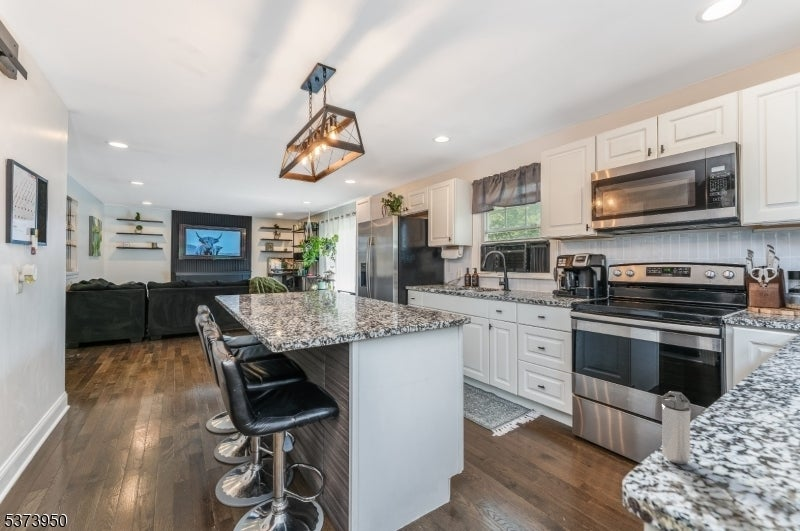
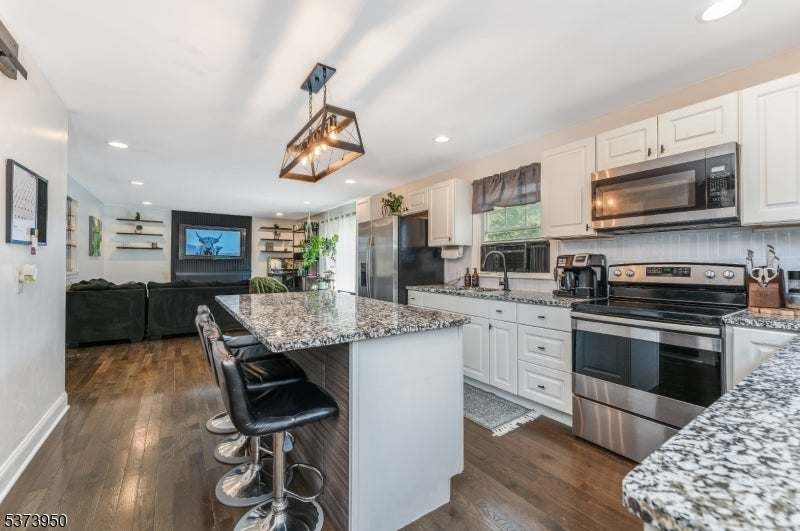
- shaker [660,390,692,465]
